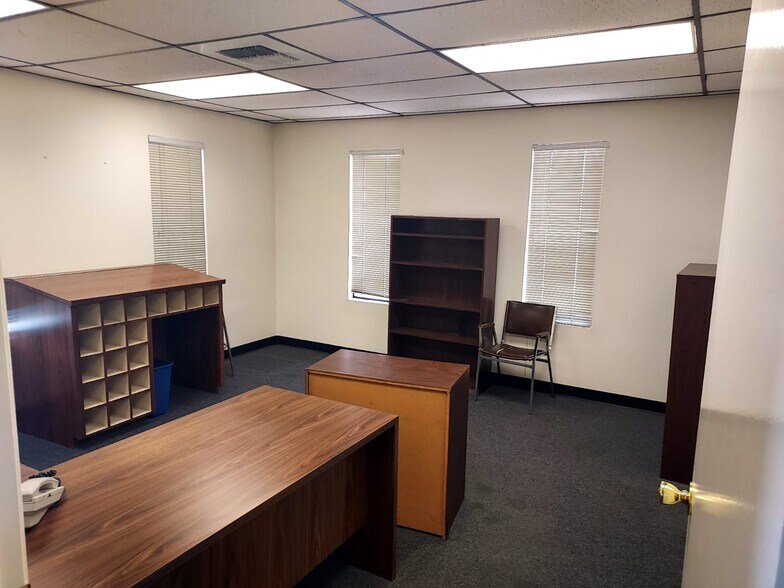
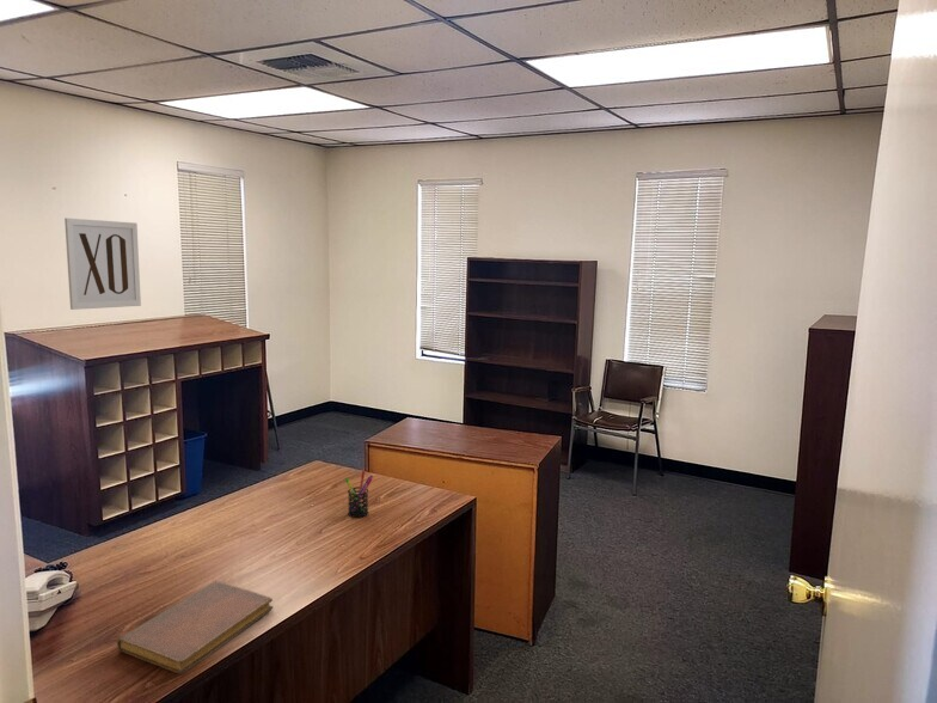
+ wall art [63,218,142,311]
+ pen holder [343,470,374,519]
+ notebook [116,580,274,676]
